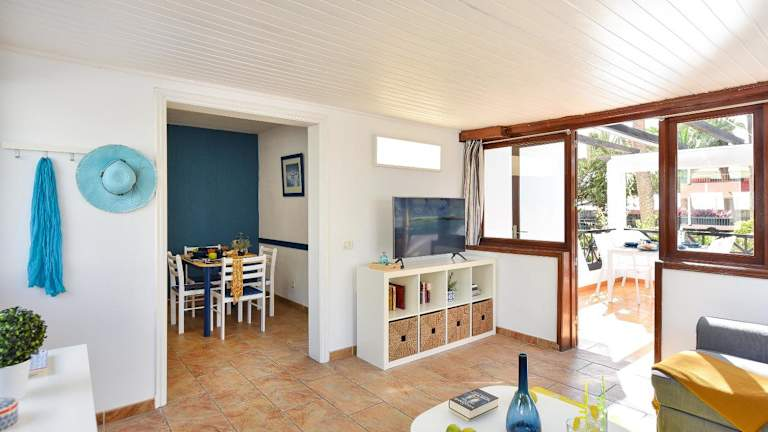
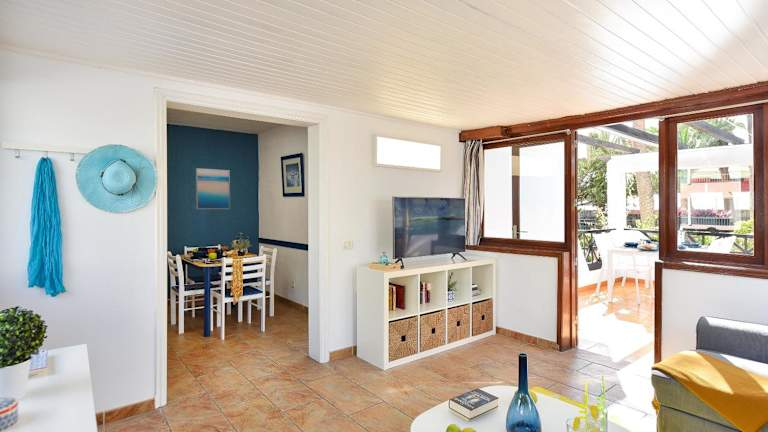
+ wall art [195,167,231,210]
